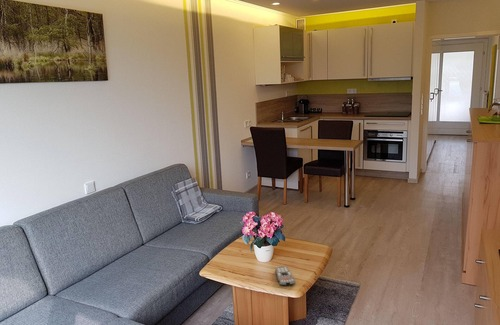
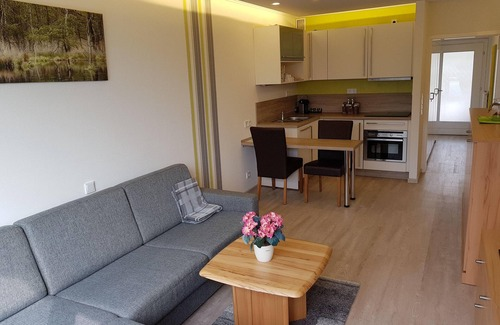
- remote control [275,265,296,286]
